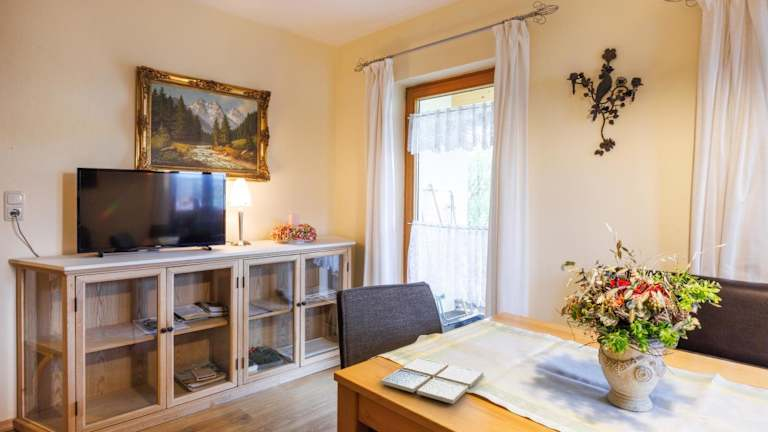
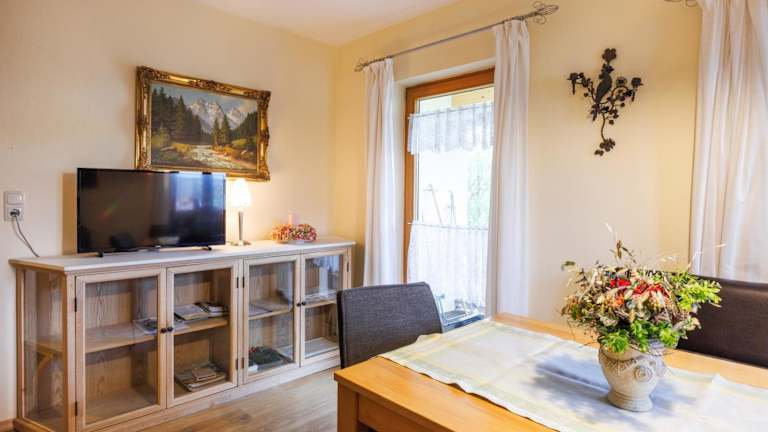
- drink coaster [380,356,484,405]
